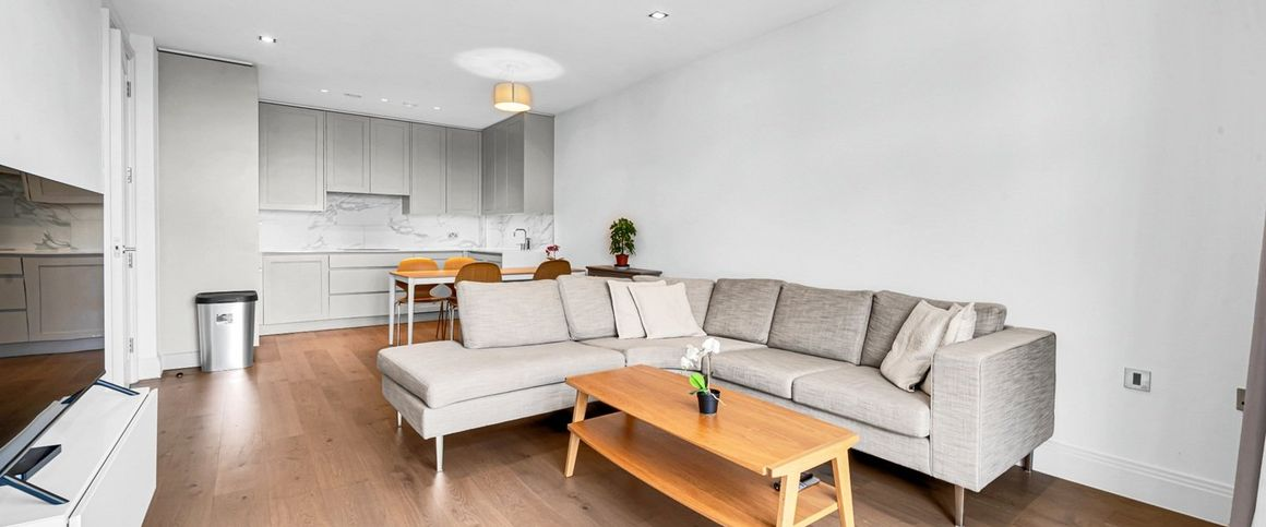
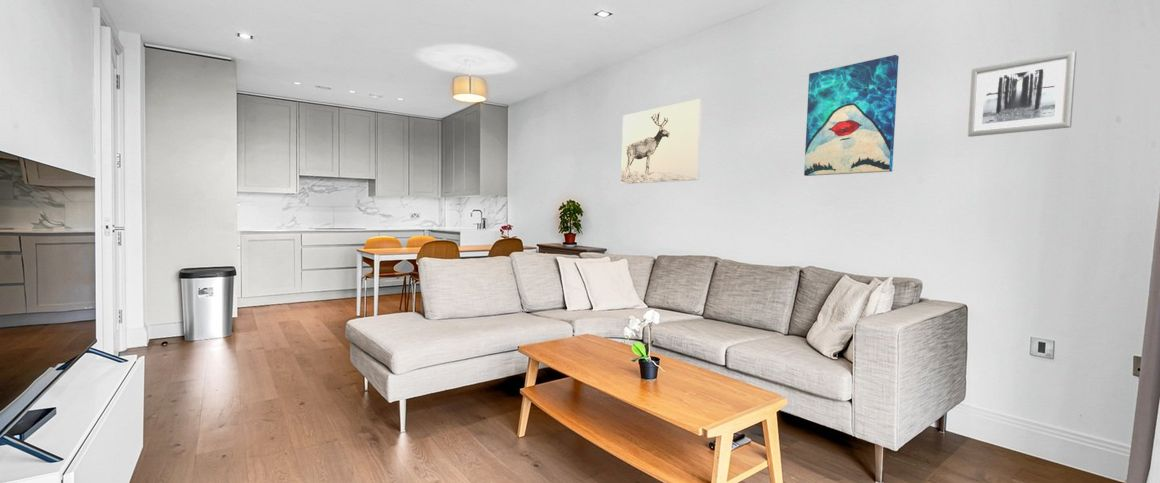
+ wall art [620,98,704,185]
+ wall art [967,50,1077,138]
+ wall art [803,54,900,177]
